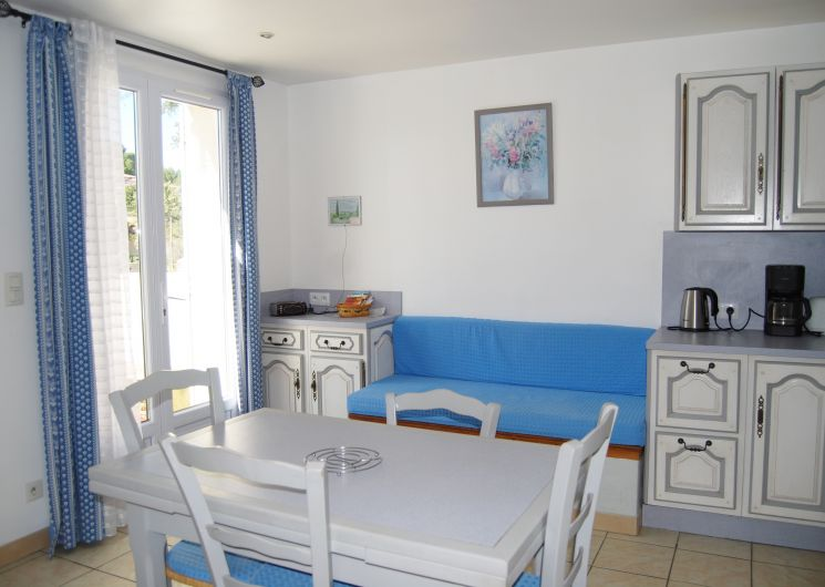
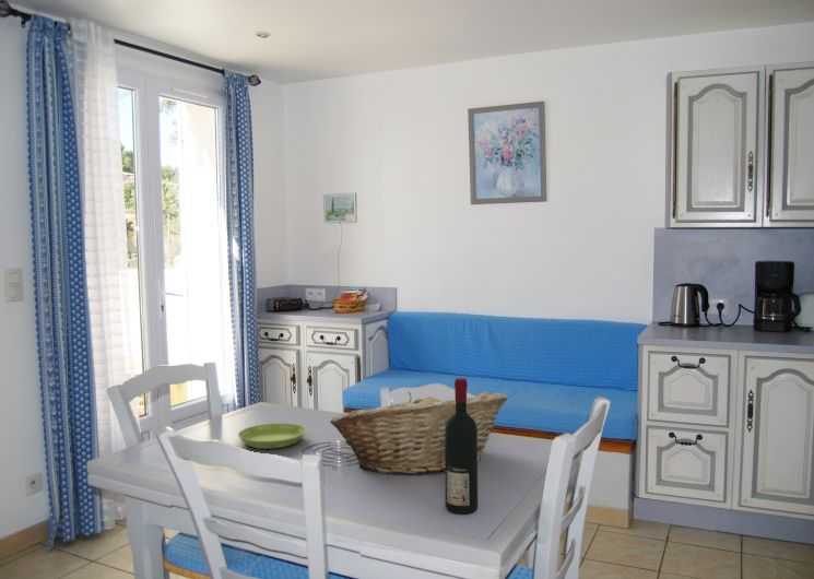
+ alcohol [445,377,479,515]
+ fruit basket [329,391,509,475]
+ saucer [237,423,307,450]
